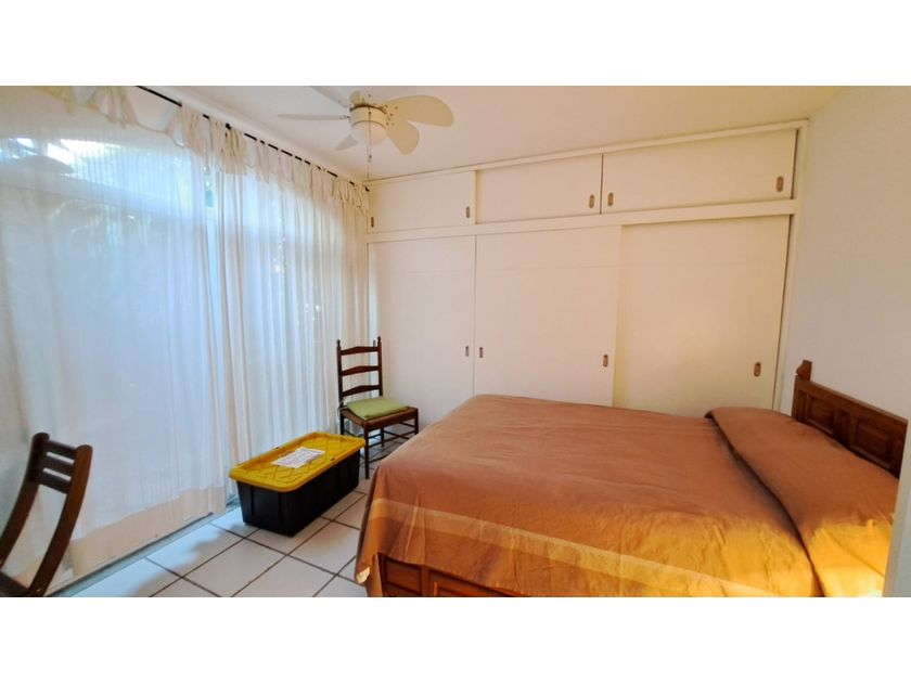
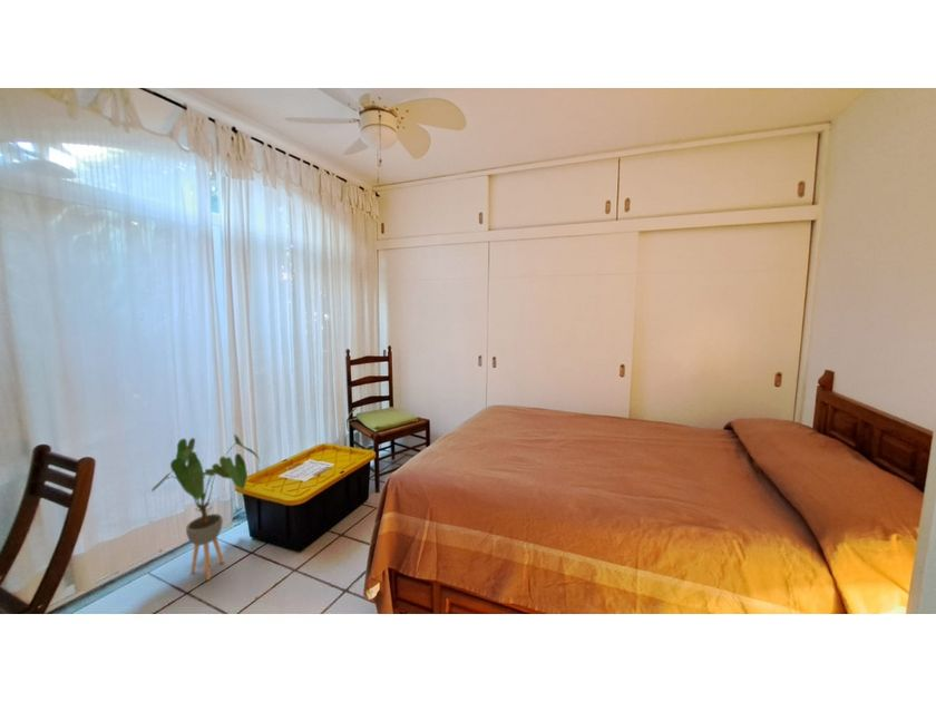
+ house plant [150,432,261,581]
